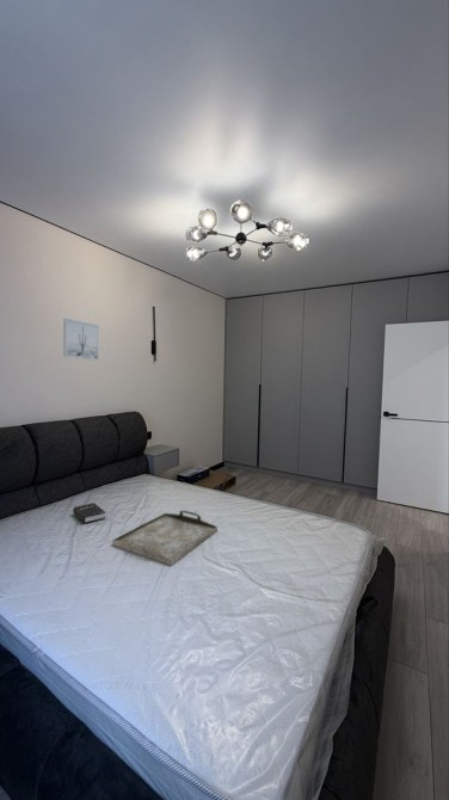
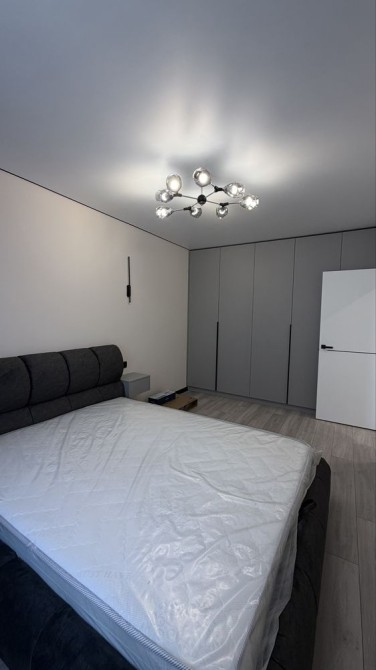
- wall art [62,318,100,362]
- hardback book [72,501,106,525]
- serving tray [111,509,219,567]
